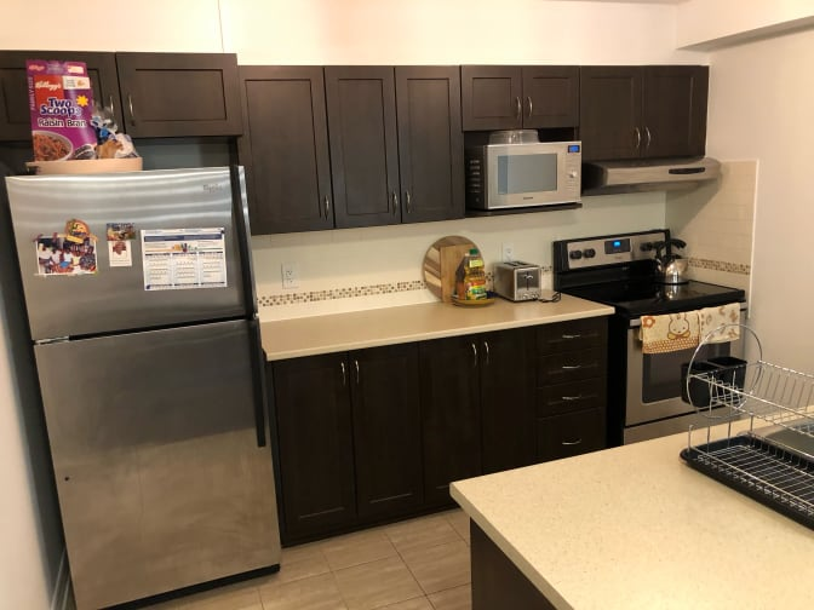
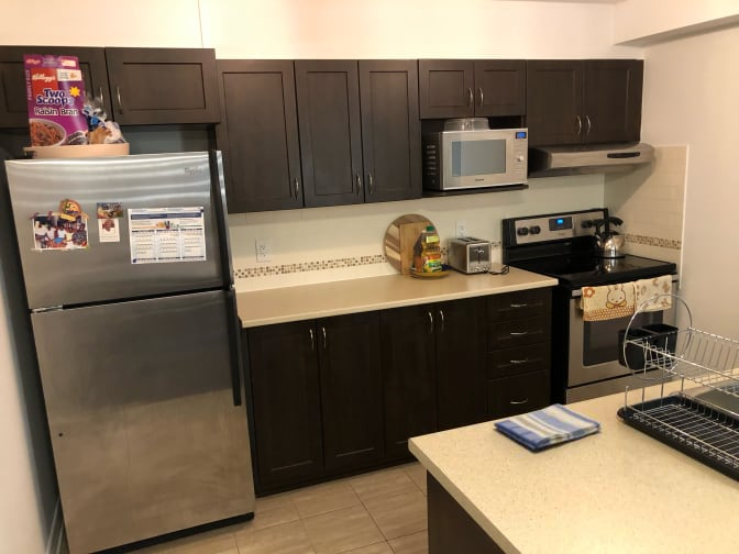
+ dish towel [493,403,603,451]
